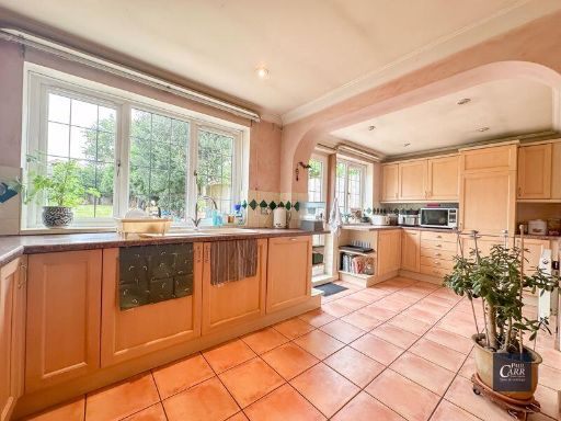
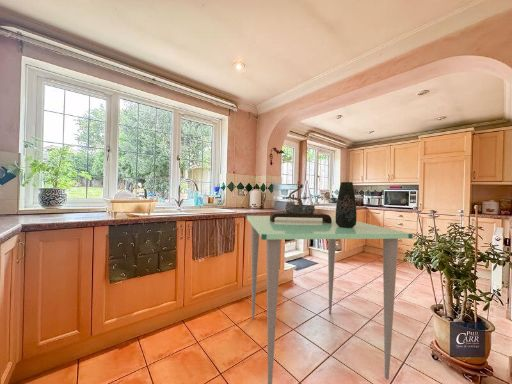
+ dining table [245,215,414,384]
+ bonsai tree [269,181,332,223]
+ vase [335,181,358,228]
